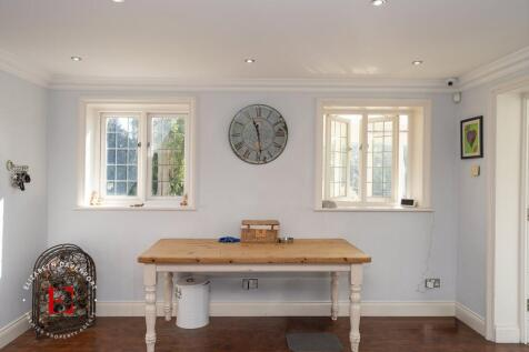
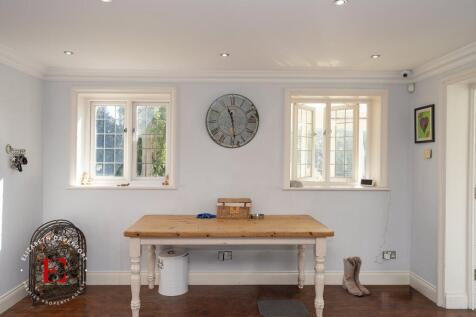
+ boots [341,255,371,296]
